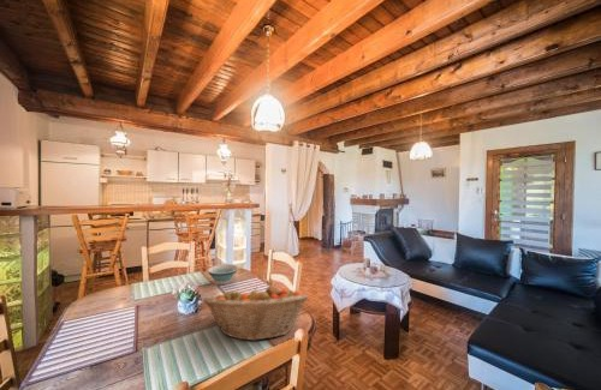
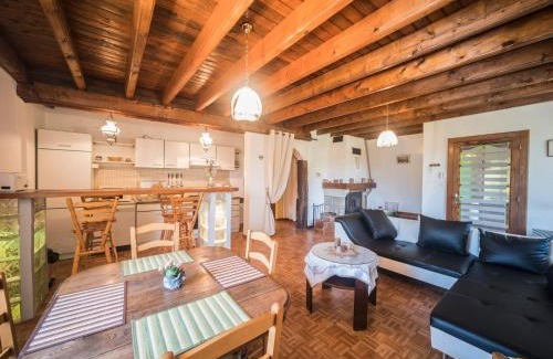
- fruit basket [202,283,309,342]
- bowl [206,263,239,286]
